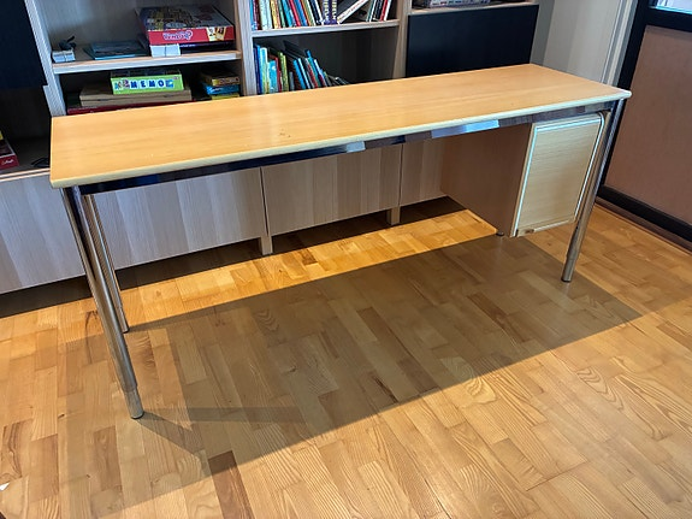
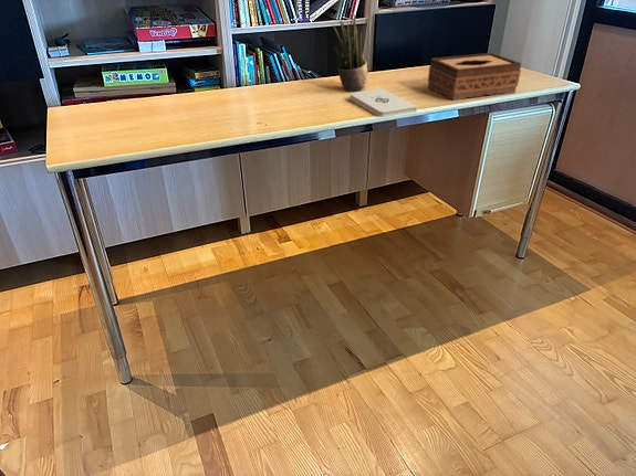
+ notepad [348,87,418,118]
+ potted plant [332,12,368,92]
+ tissue box [427,52,522,102]
